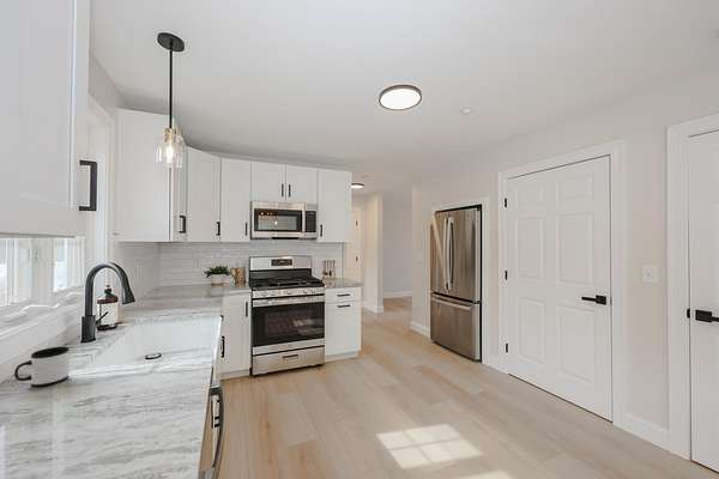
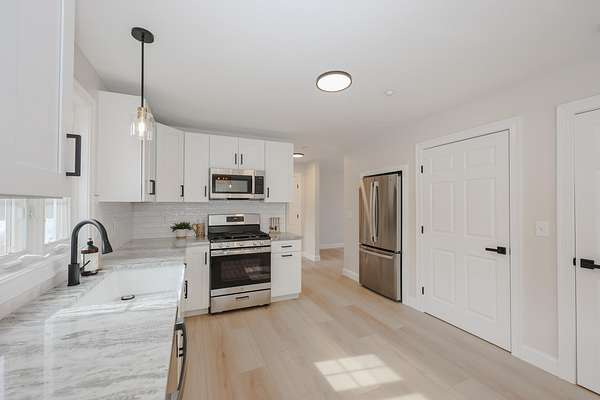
- mug [13,346,71,388]
